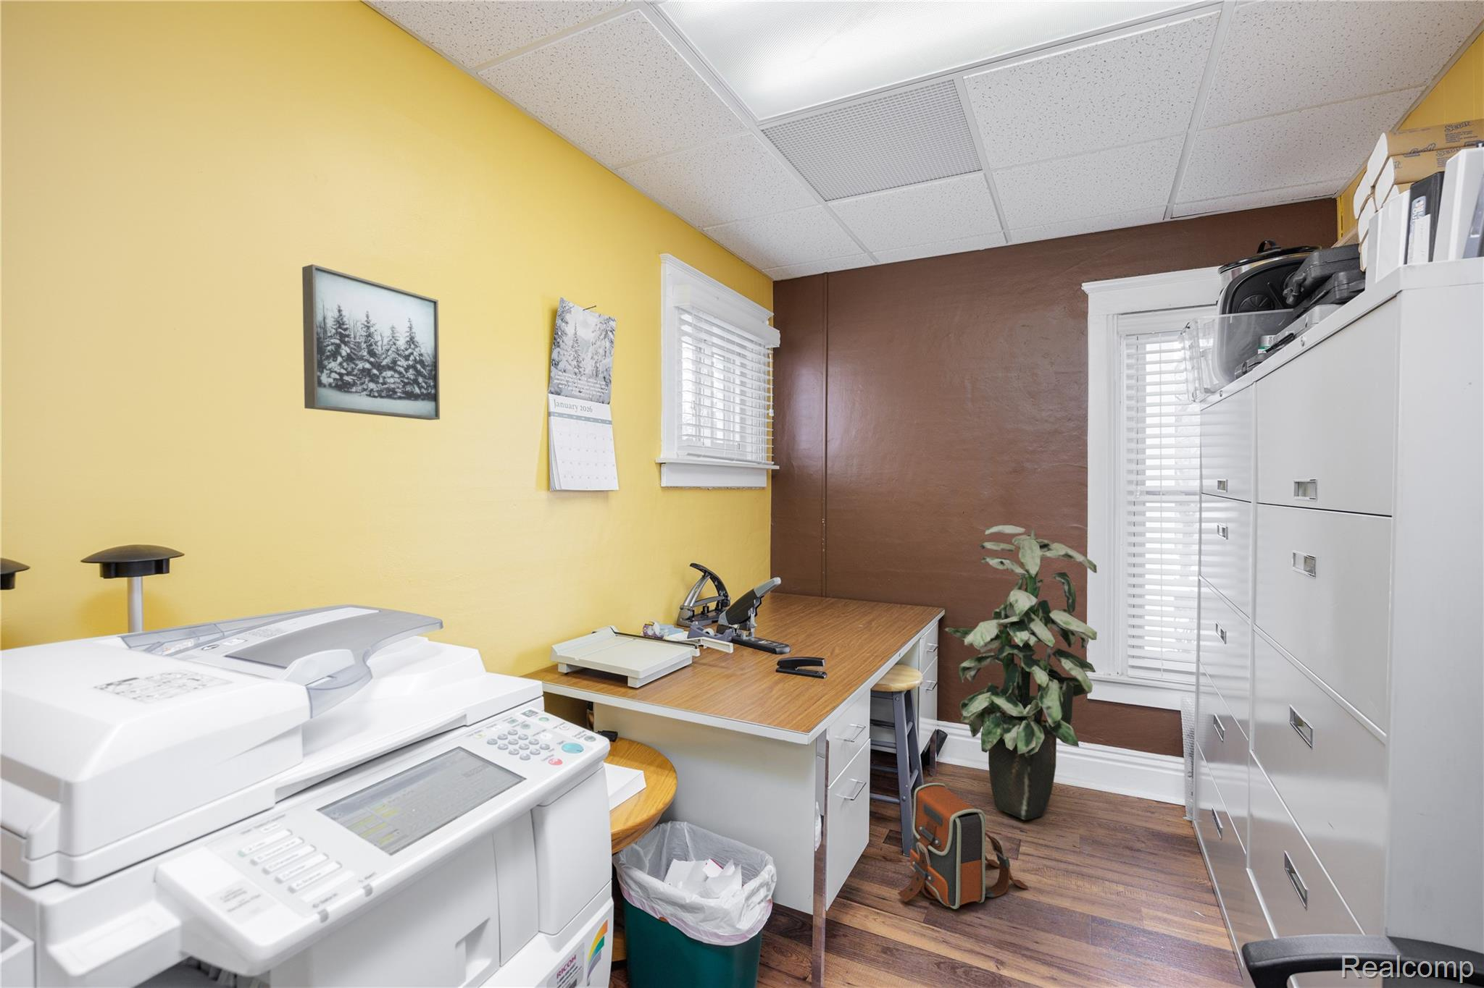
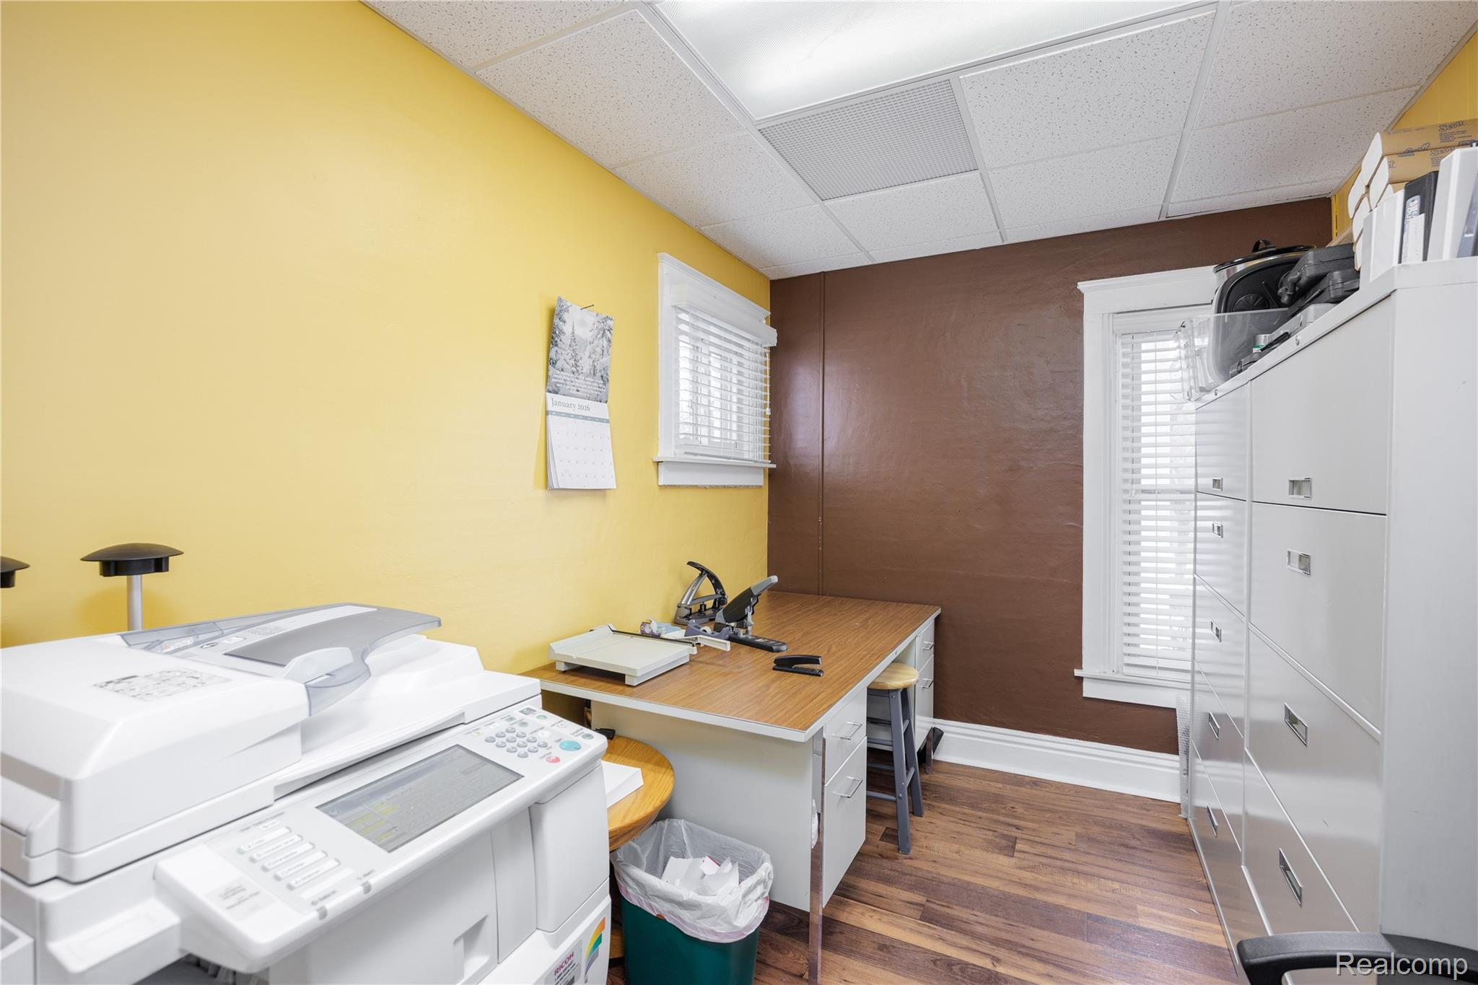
- indoor plant [944,525,1098,820]
- wall art [301,264,440,420]
- backpack [897,783,1029,910]
